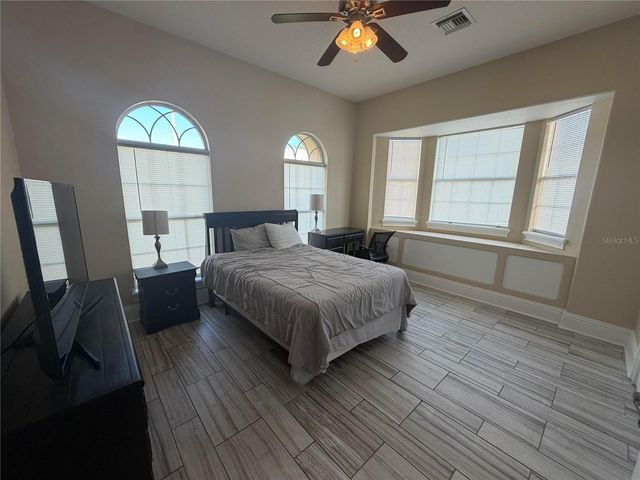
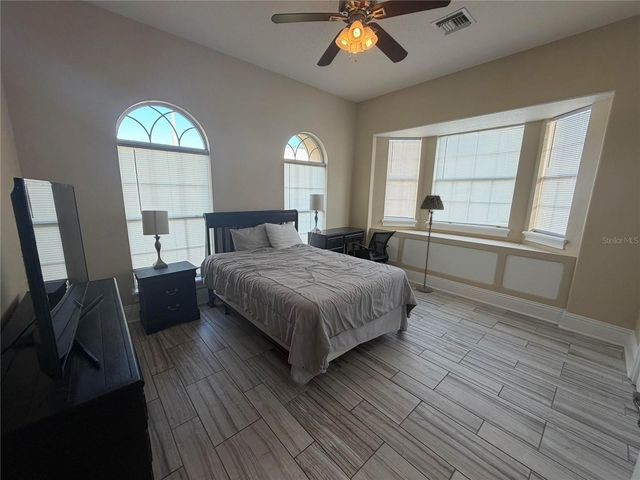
+ floor lamp [415,194,445,293]
